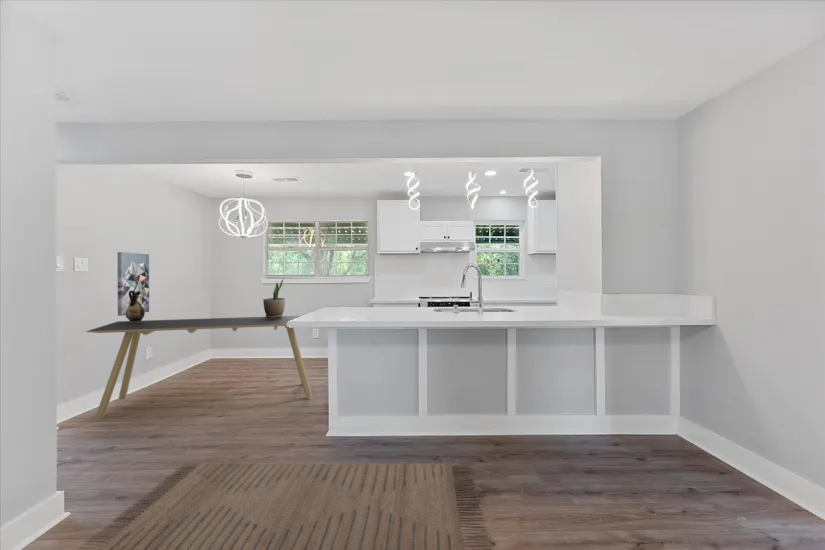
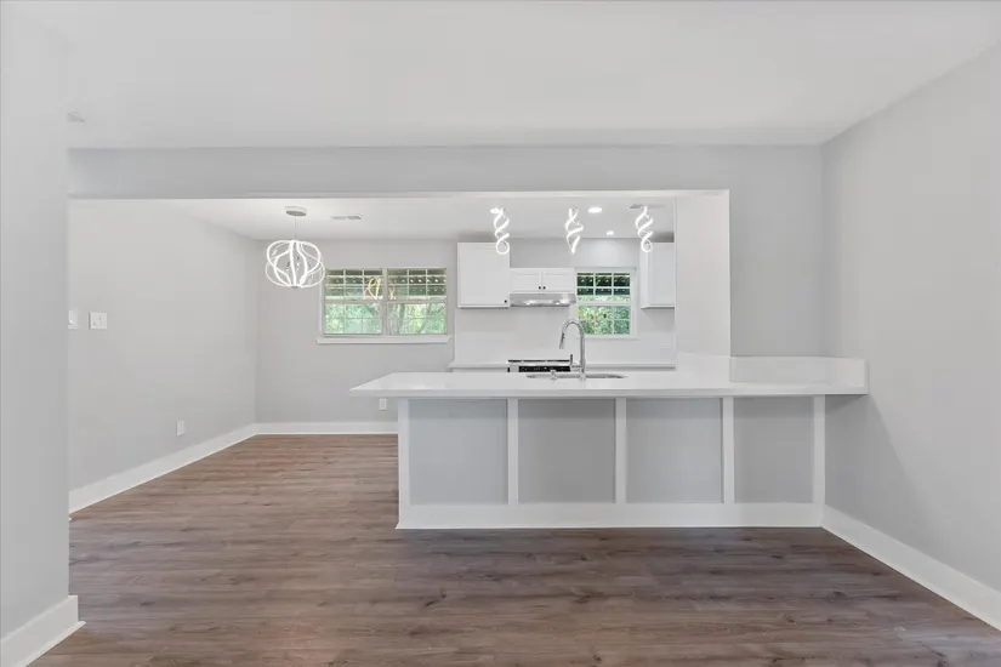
- ceramic jug [125,290,146,322]
- potted plant [262,278,286,318]
- dining table [85,315,314,420]
- rug [77,461,492,550]
- wall art [116,251,150,317]
